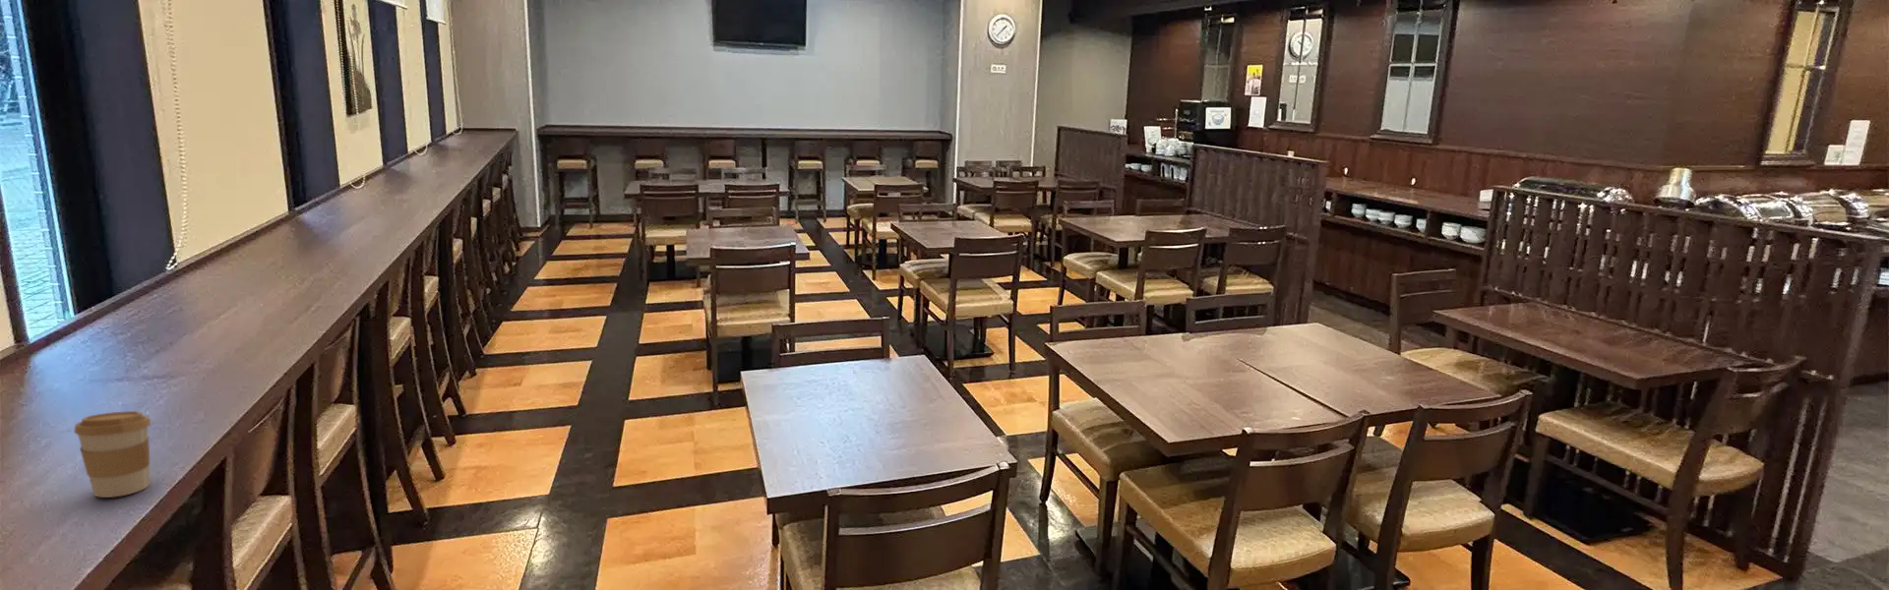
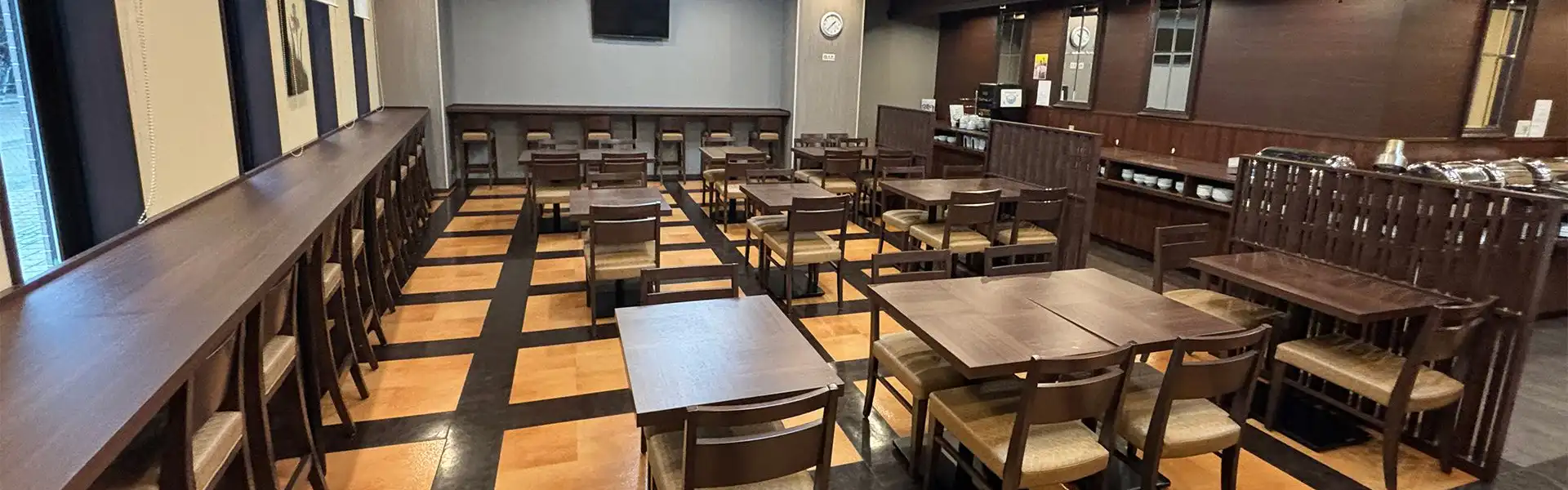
- coffee cup [72,411,152,498]
